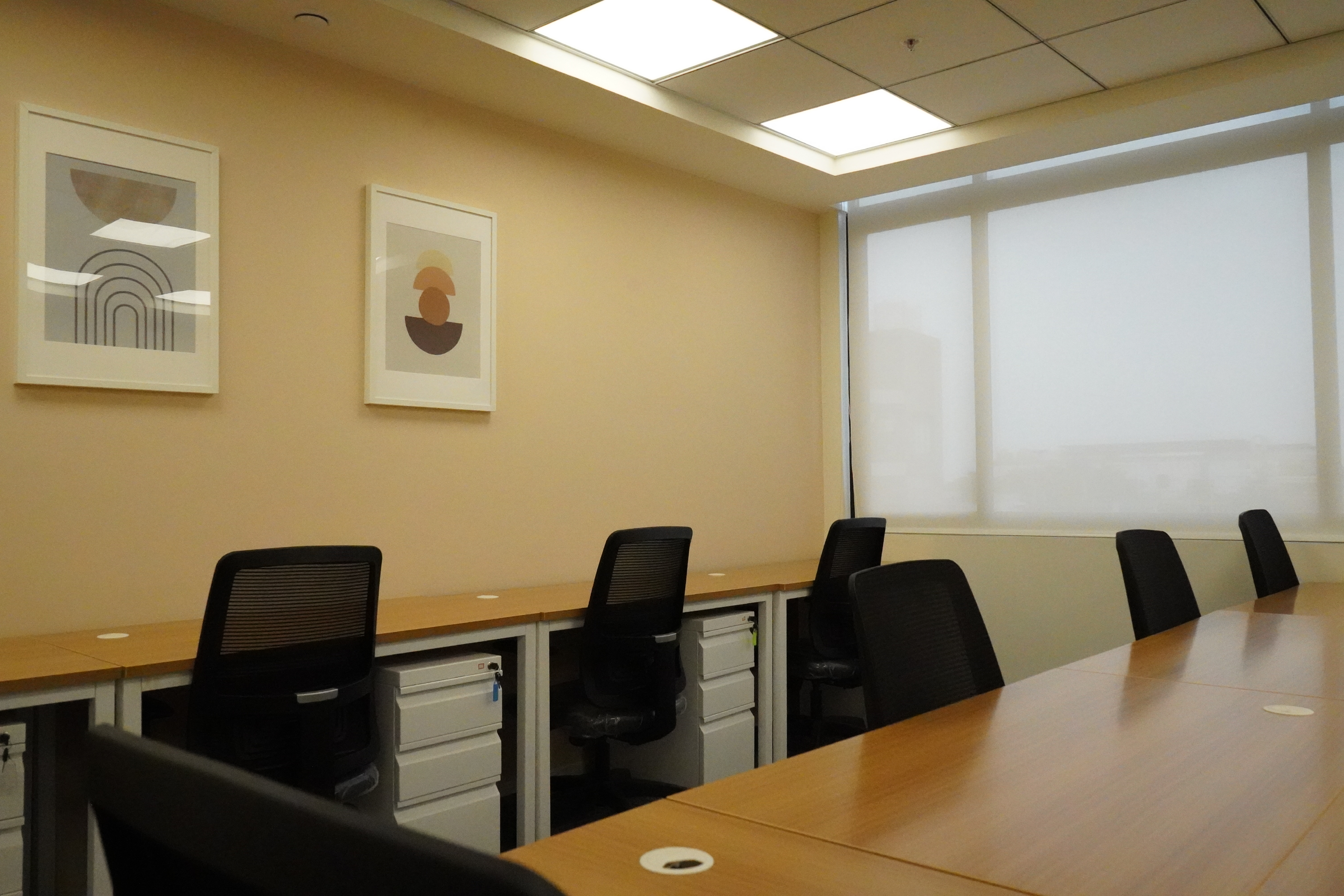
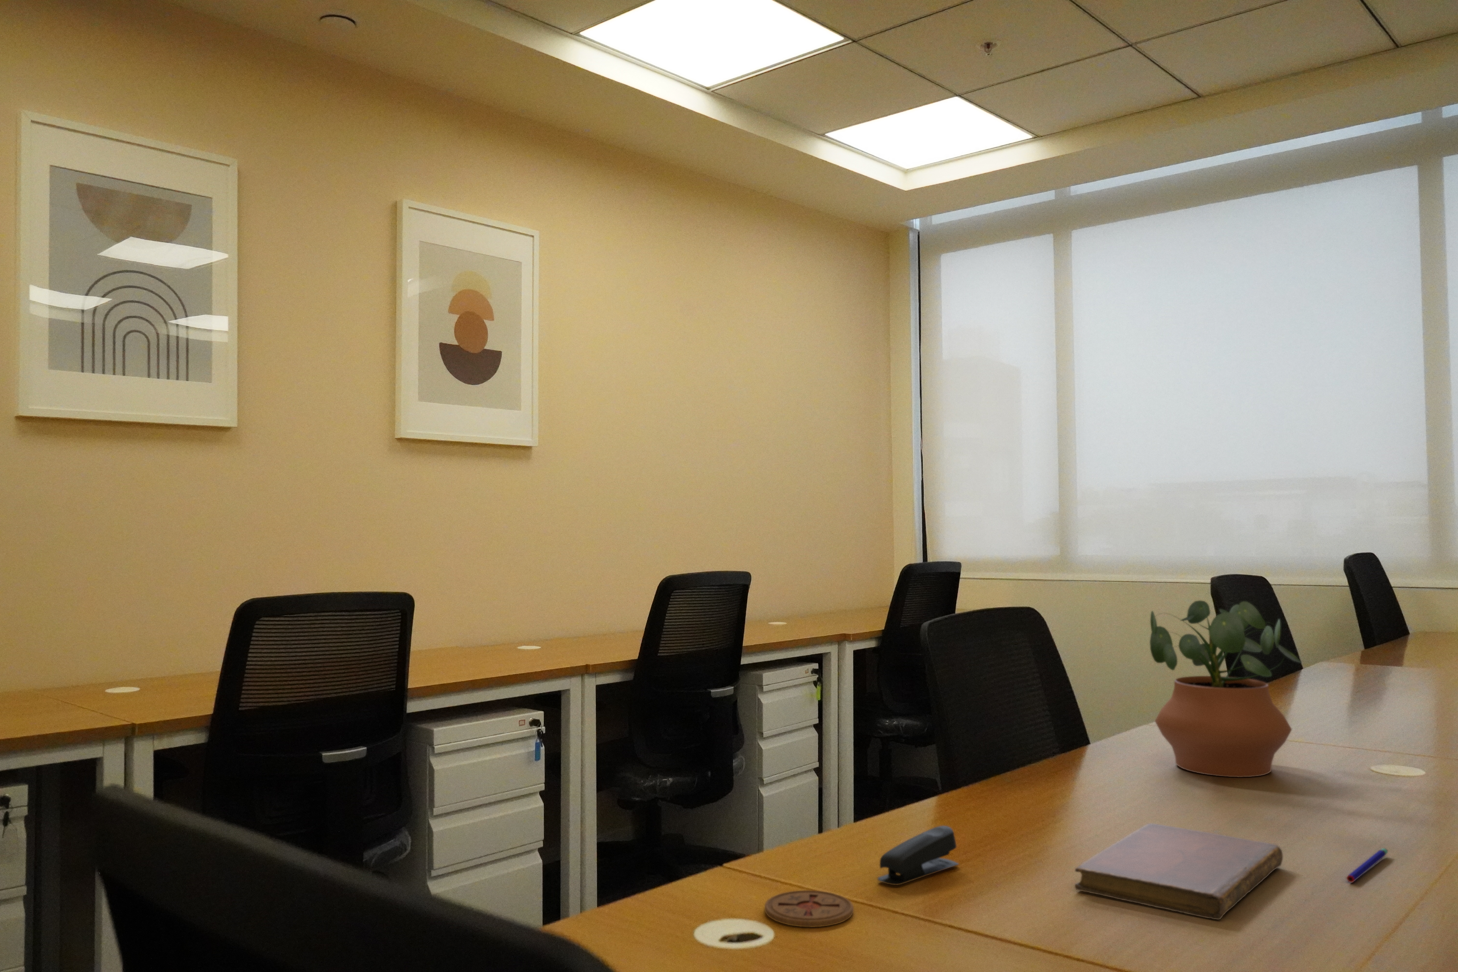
+ stapler [877,826,959,885]
+ notebook [1074,823,1283,920]
+ coaster [764,890,854,928]
+ potted plant [1150,600,1302,778]
+ pen [1346,847,1389,883]
